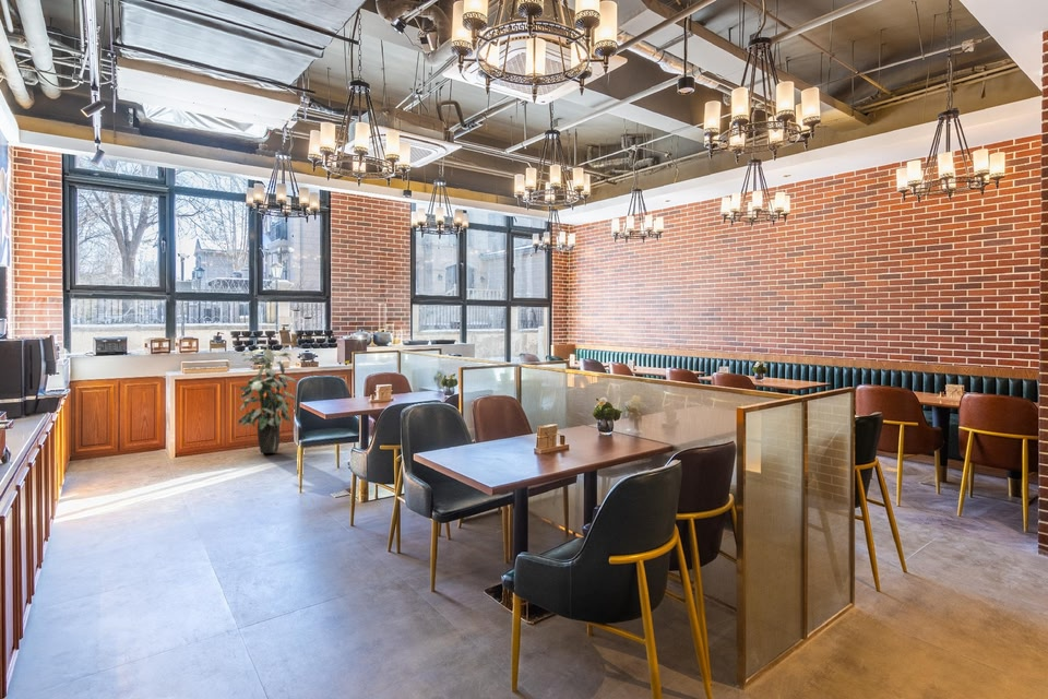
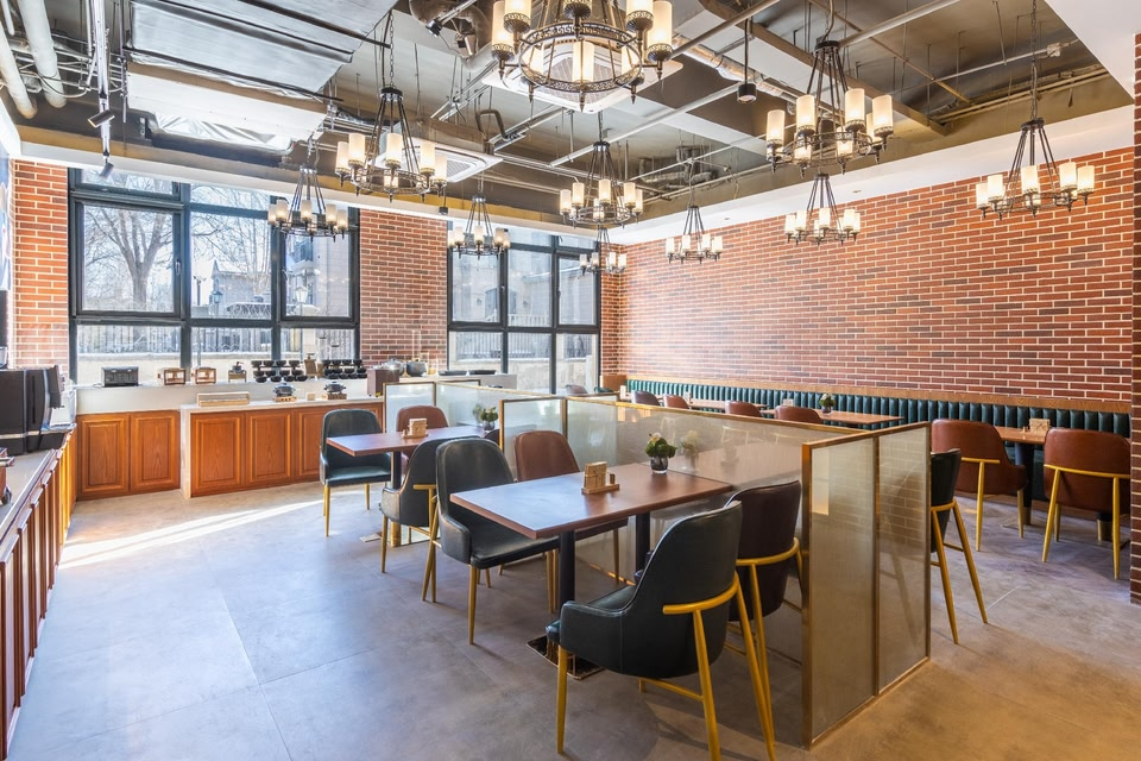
- indoor plant [237,343,297,454]
